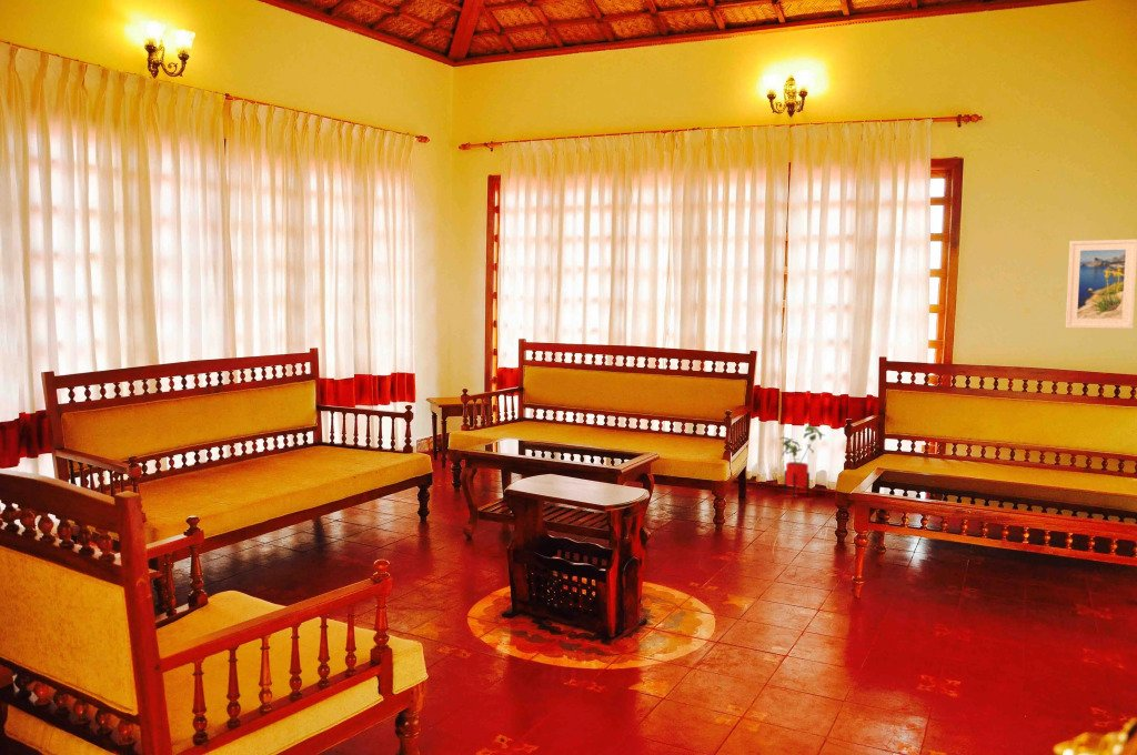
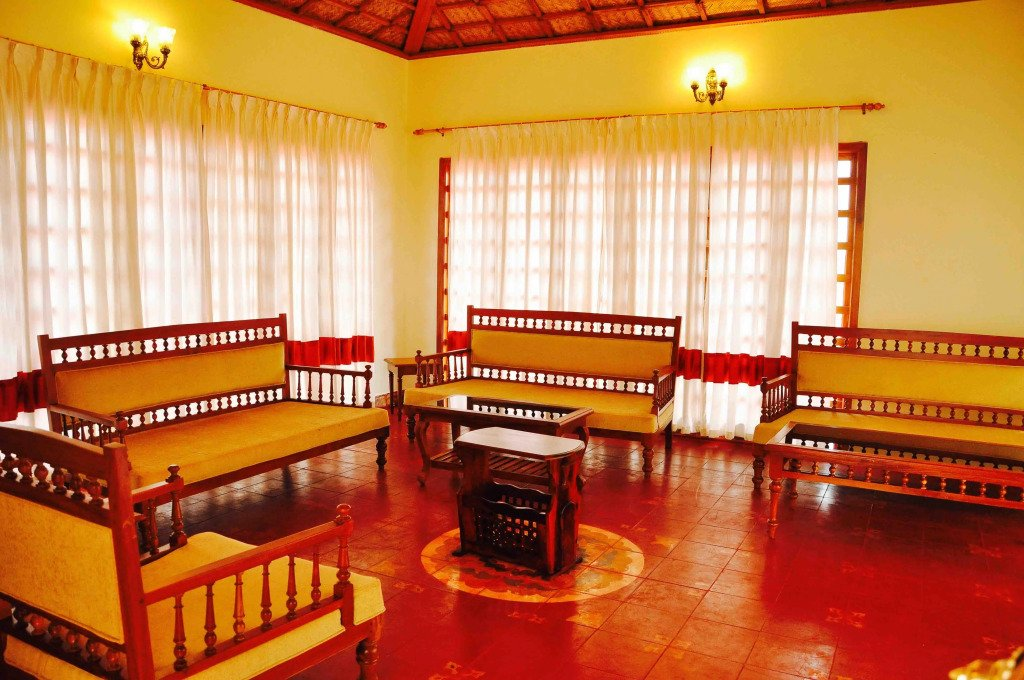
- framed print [1065,239,1137,330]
- house plant [778,424,825,499]
